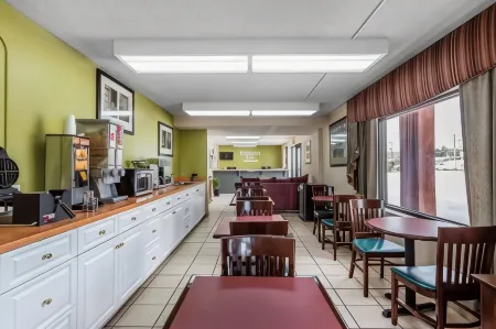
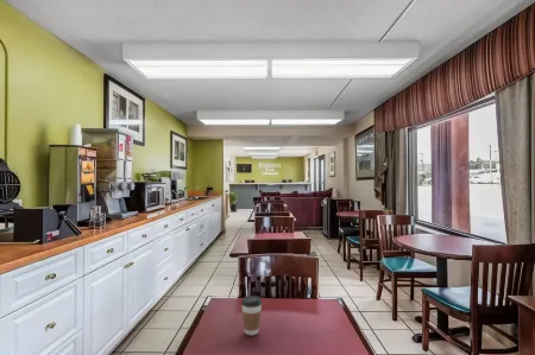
+ coffee cup [240,294,263,336]
